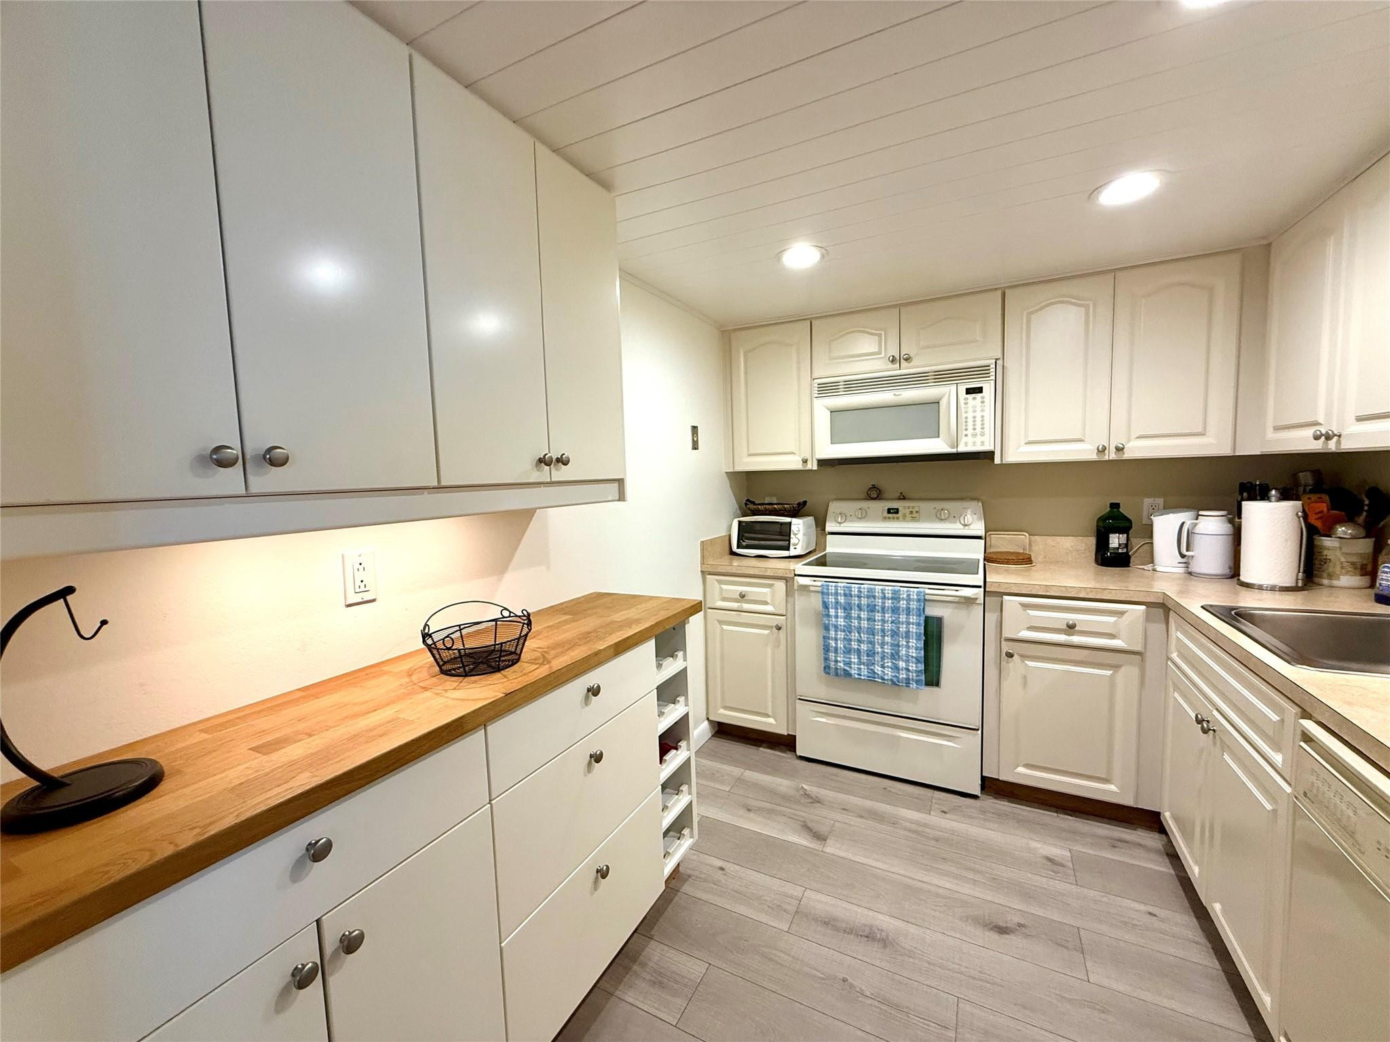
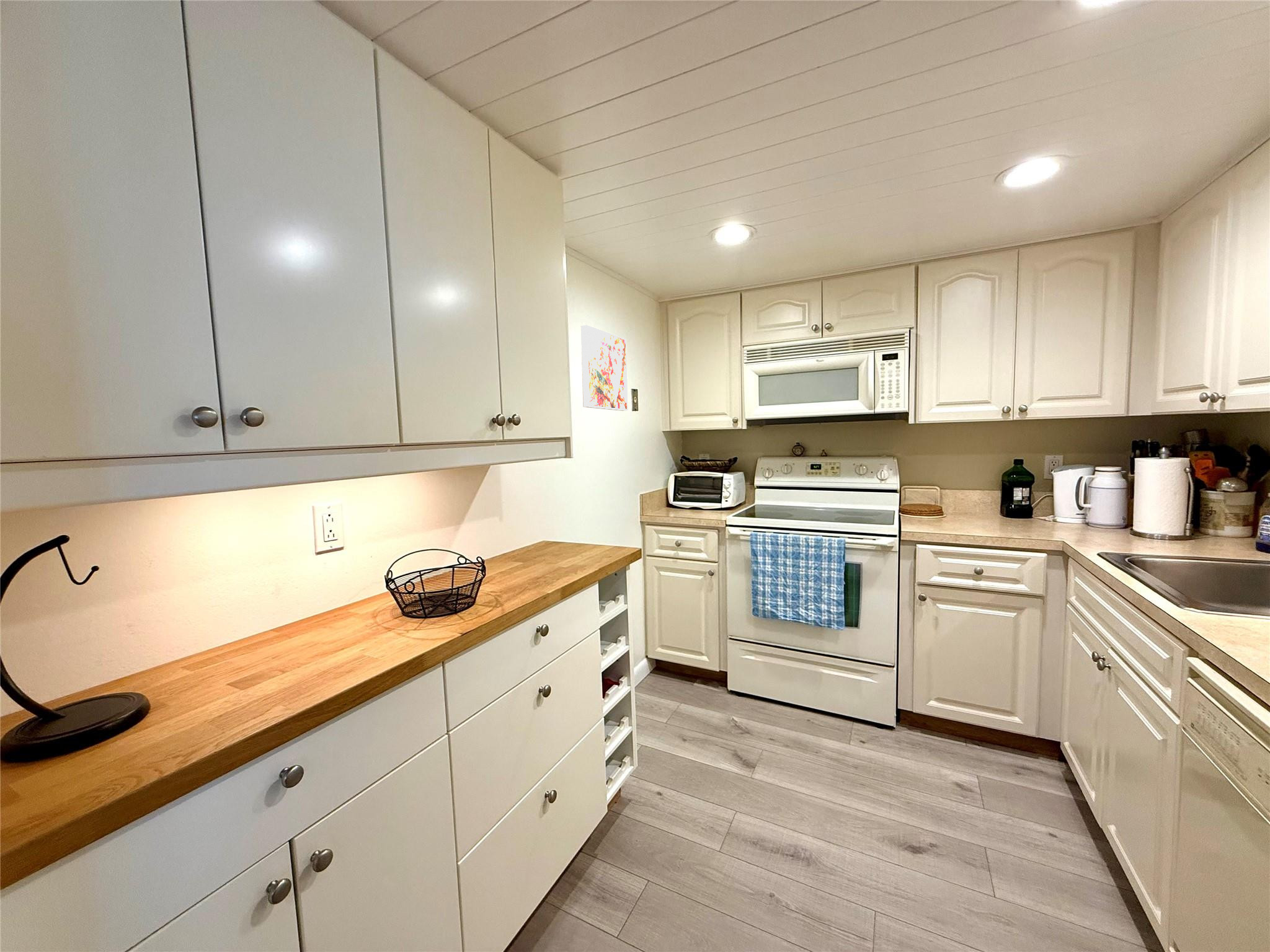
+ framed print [580,324,629,412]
